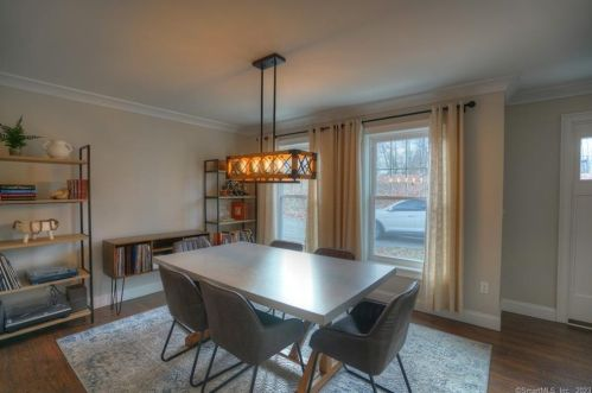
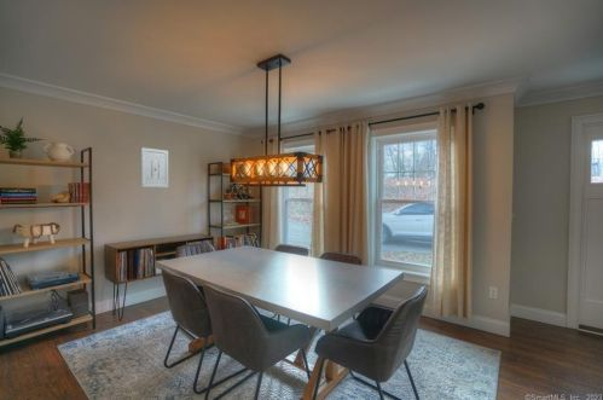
+ wall art [140,146,169,189]
